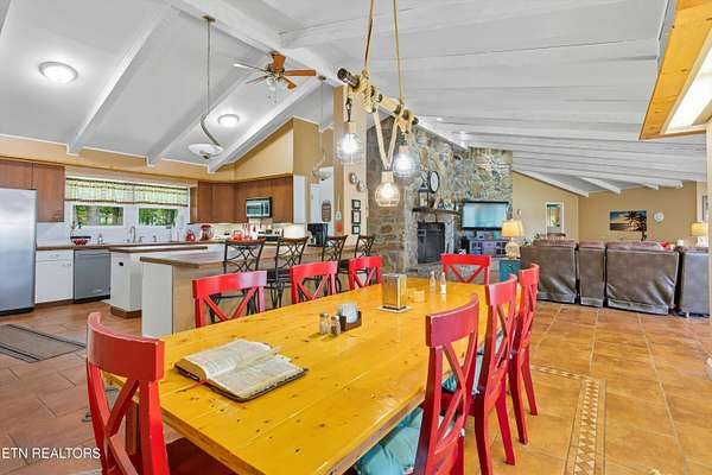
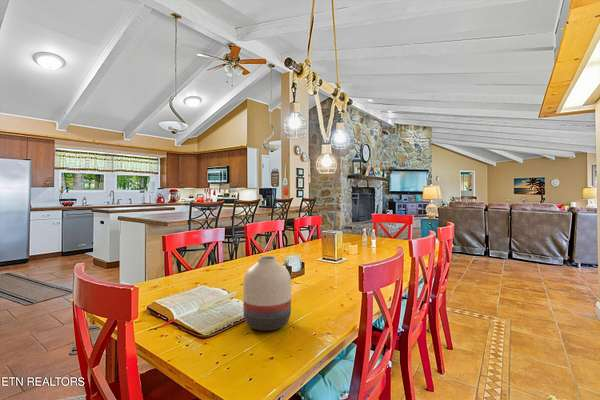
+ vase [242,255,292,332]
